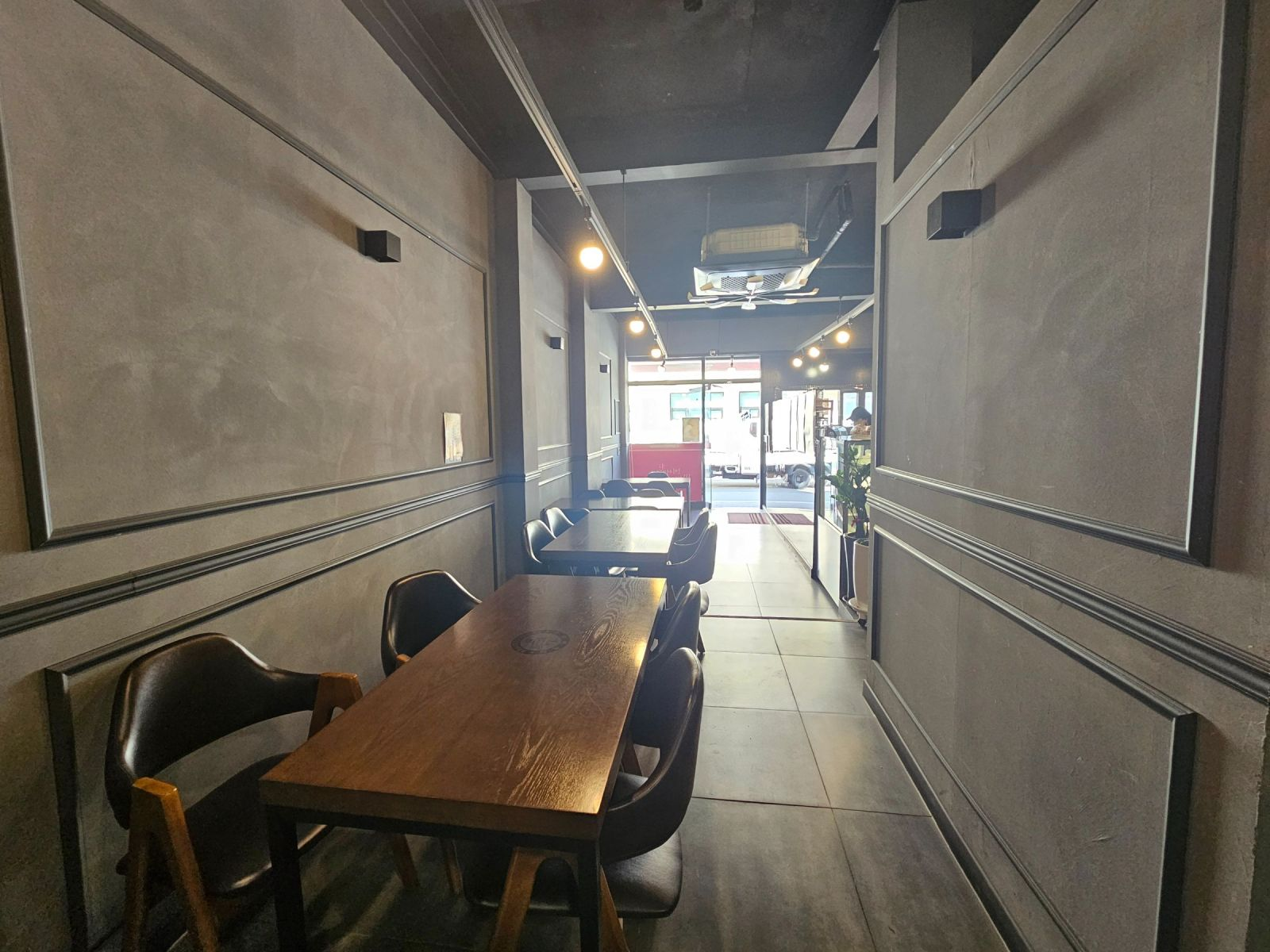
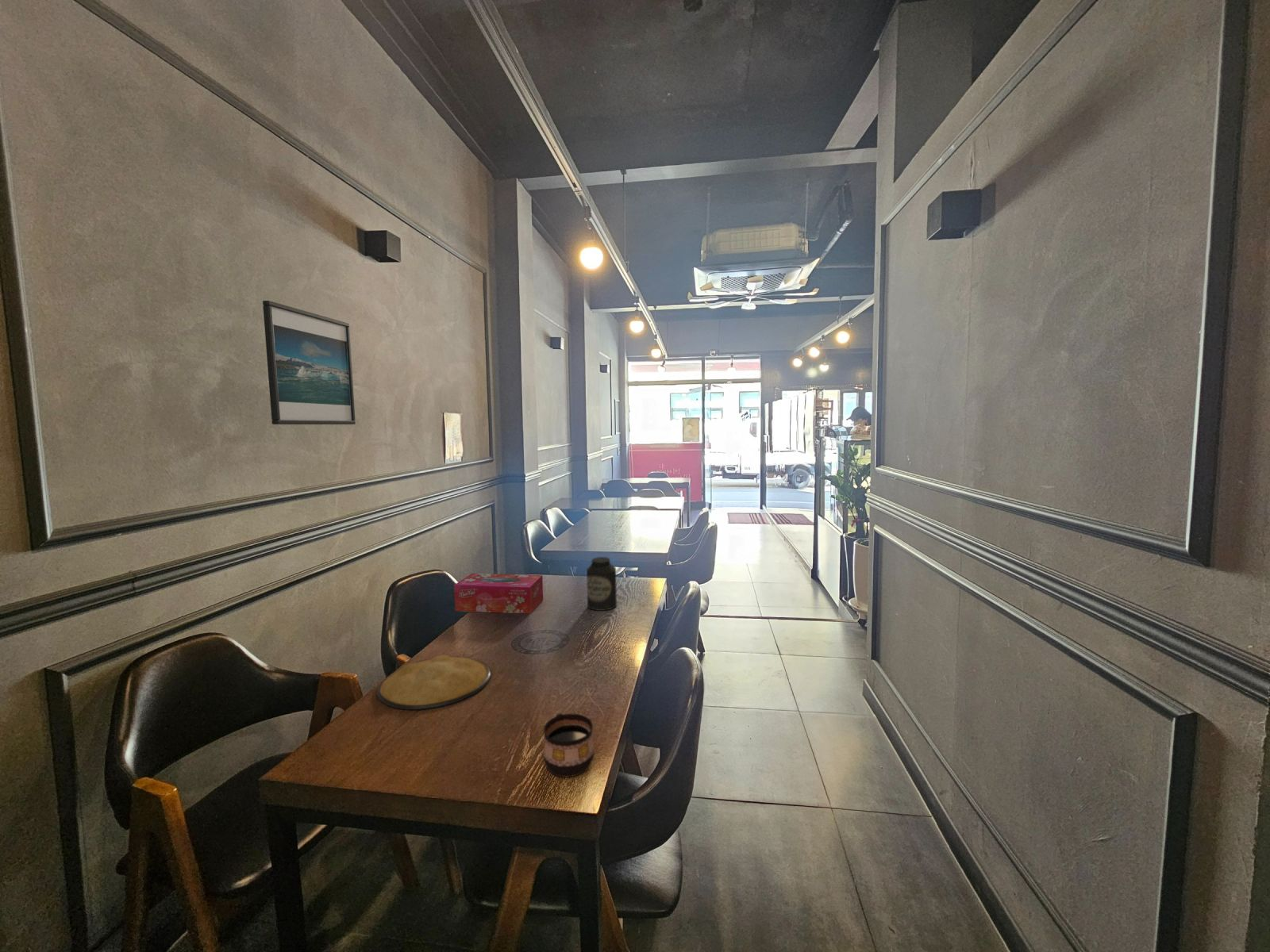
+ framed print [262,300,356,425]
+ tissue box [453,573,544,615]
+ canister [586,556,618,612]
+ plate [376,655,491,711]
+ cup [543,712,595,777]
